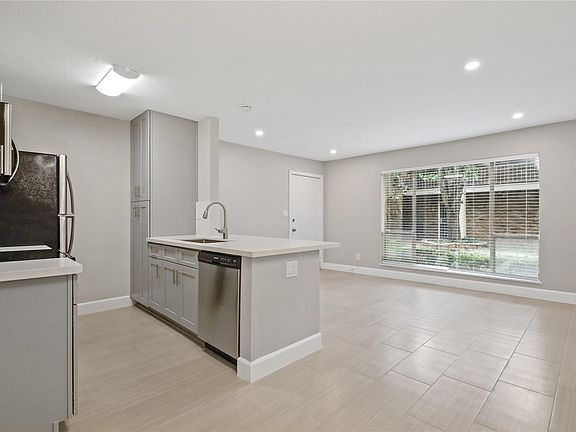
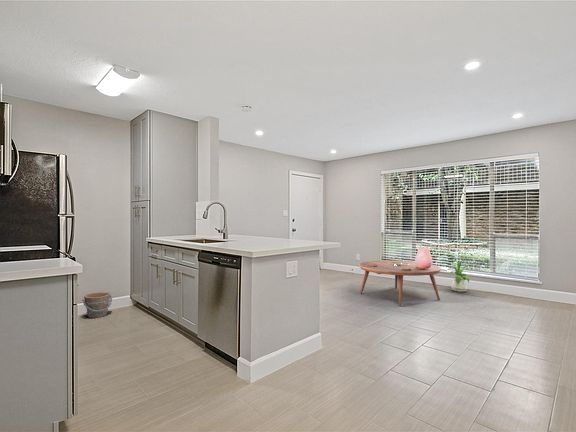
+ house plant [448,261,474,293]
+ coffee table [358,260,442,307]
+ vessel [414,247,433,268]
+ bucket [81,291,113,319]
